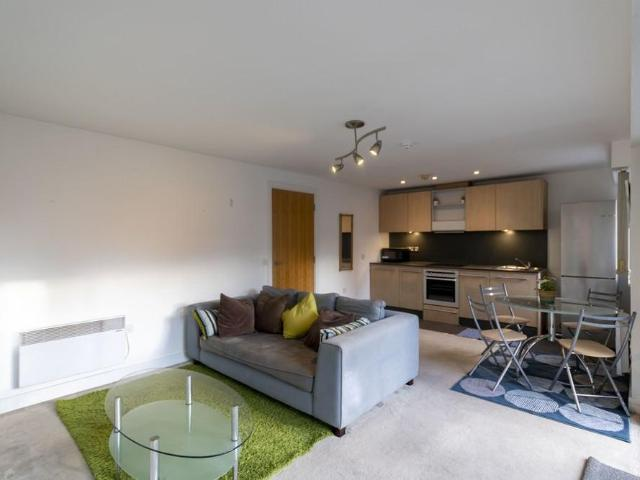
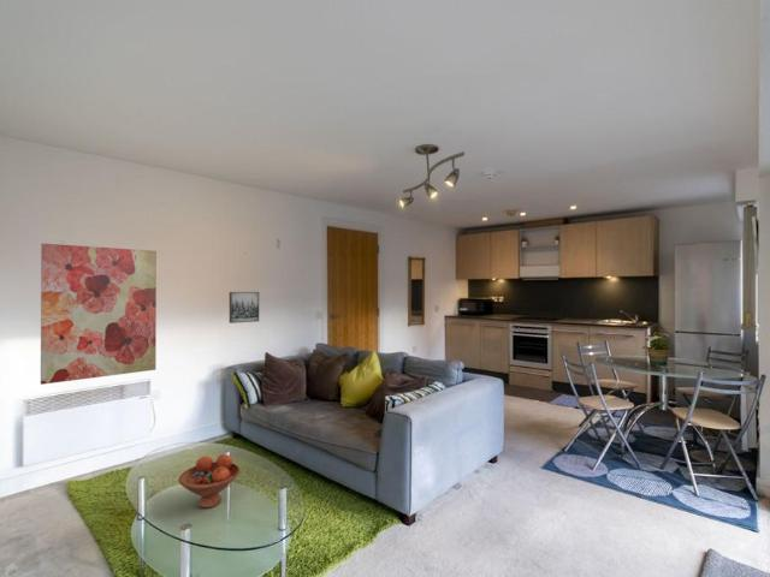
+ fruit bowl [177,453,241,510]
+ wall art [40,243,158,386]
+ wall art [229,291,260,325]
